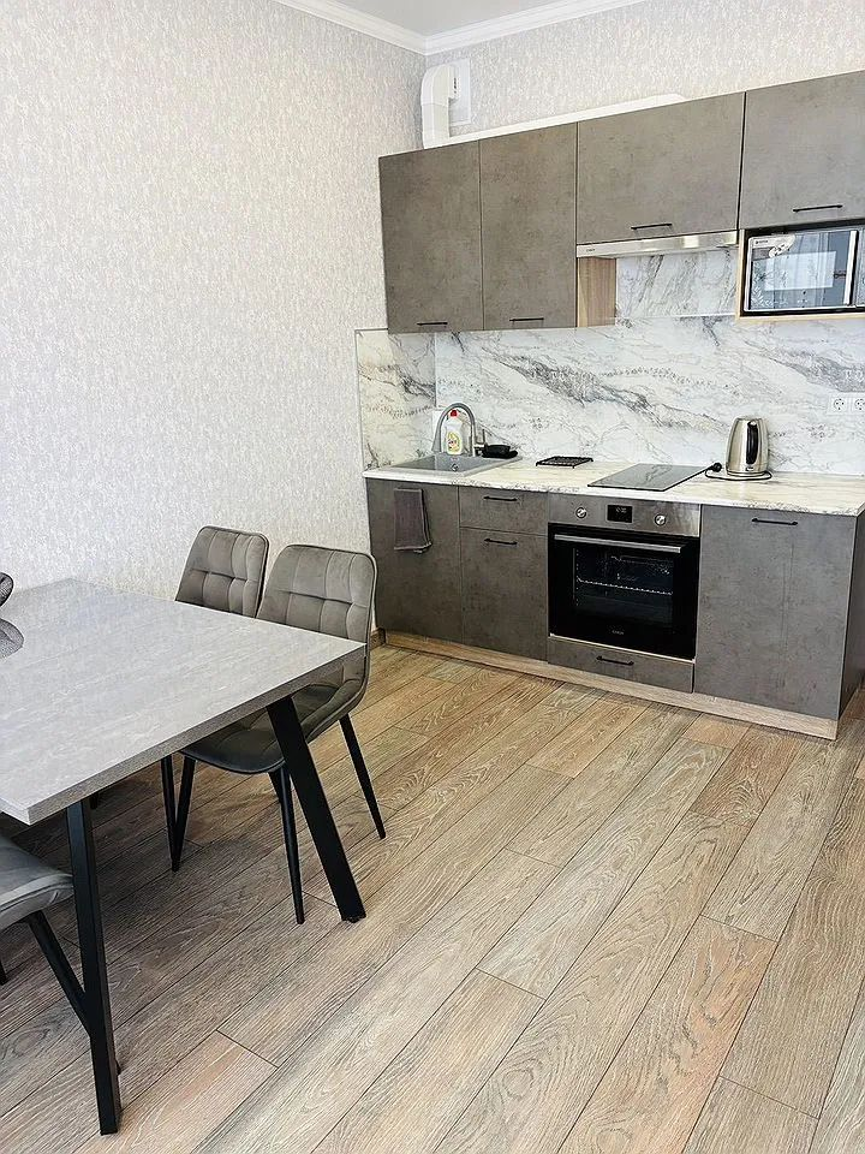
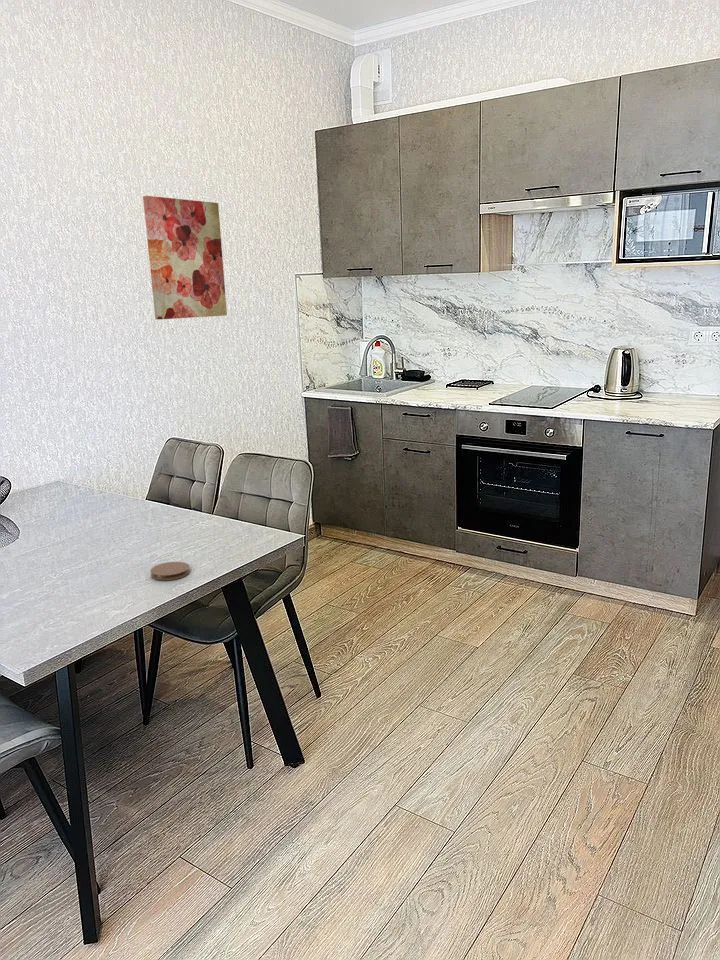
+ coaster [149,561,191,581]
+ wall art [142,195,228,321]
